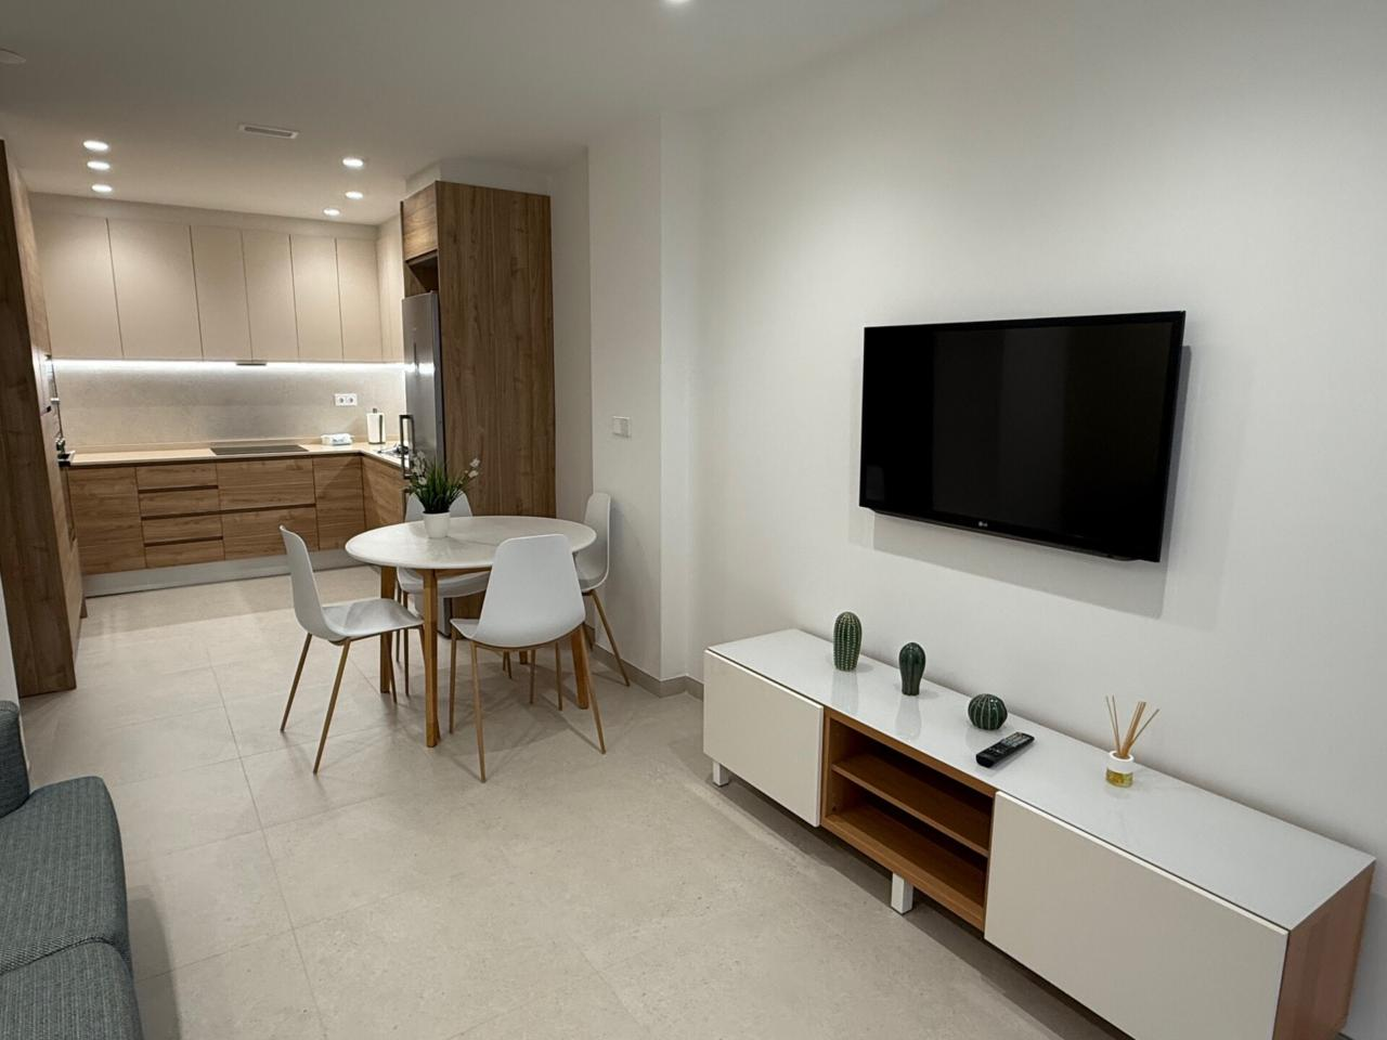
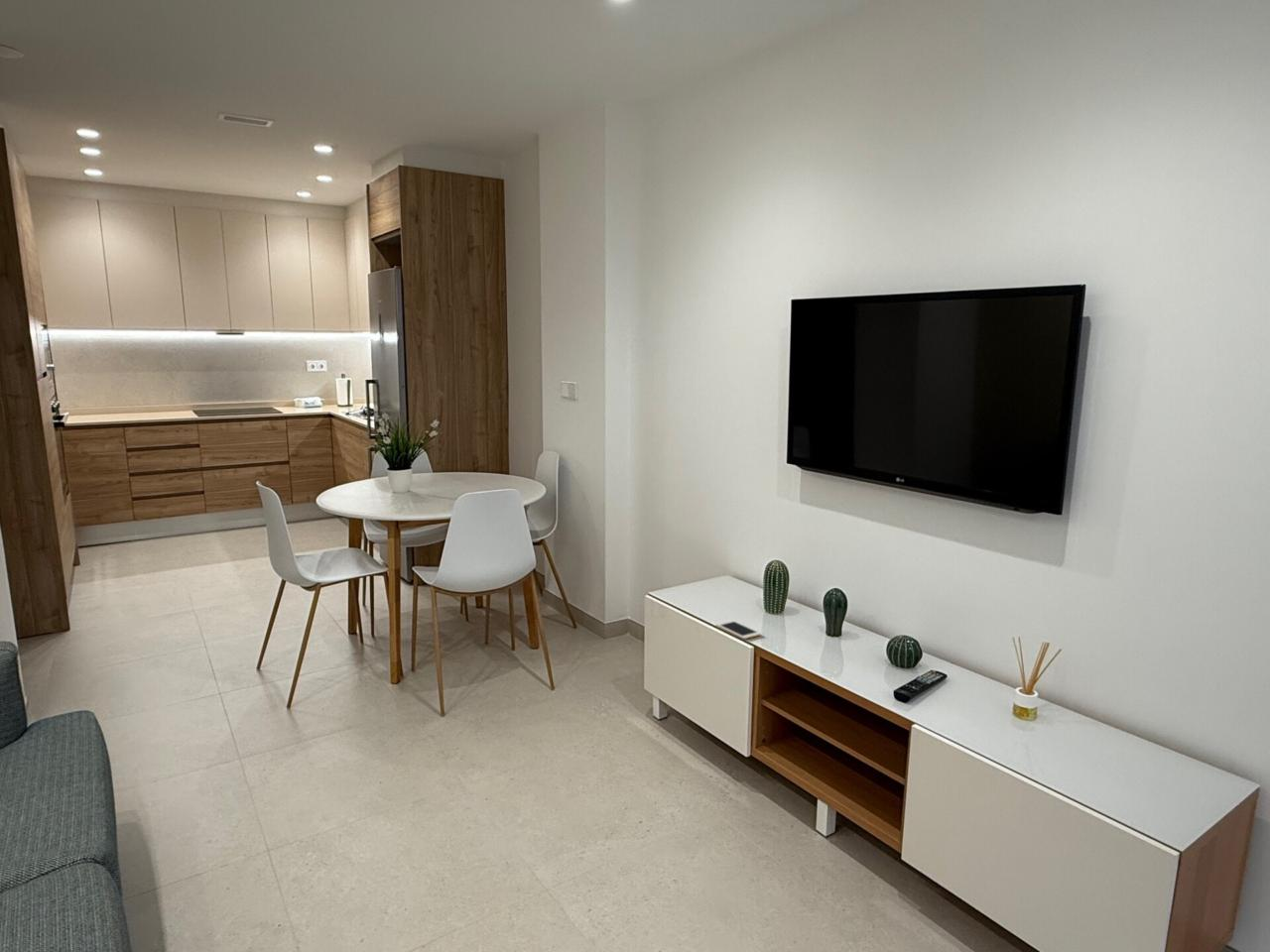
+ cell phone [714,619,762,640]
